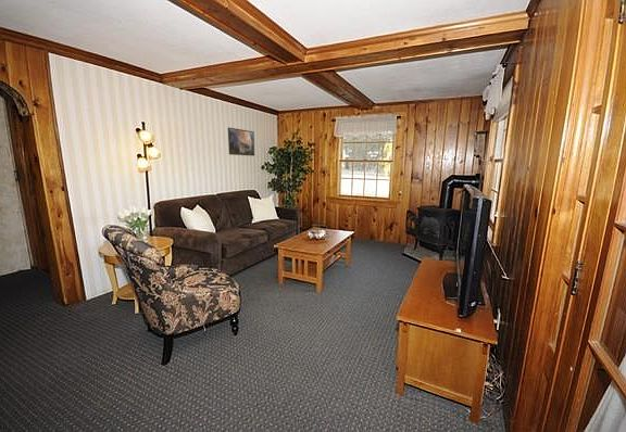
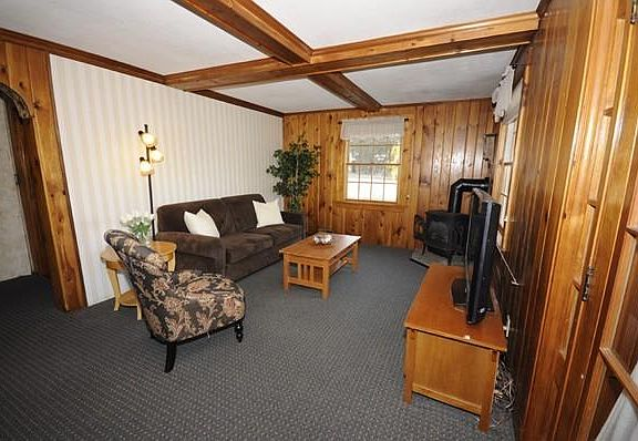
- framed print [227,127,255,156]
